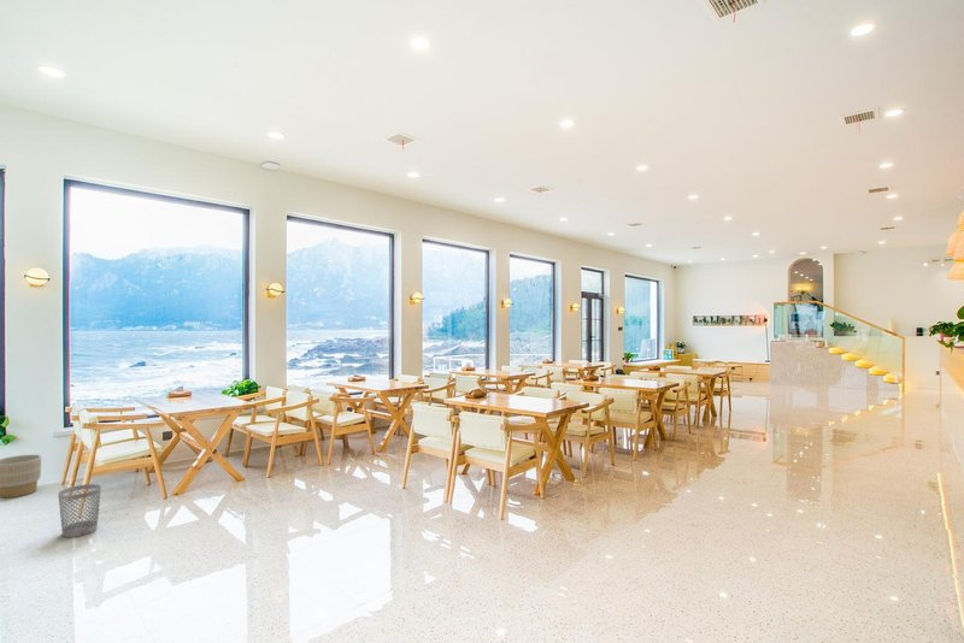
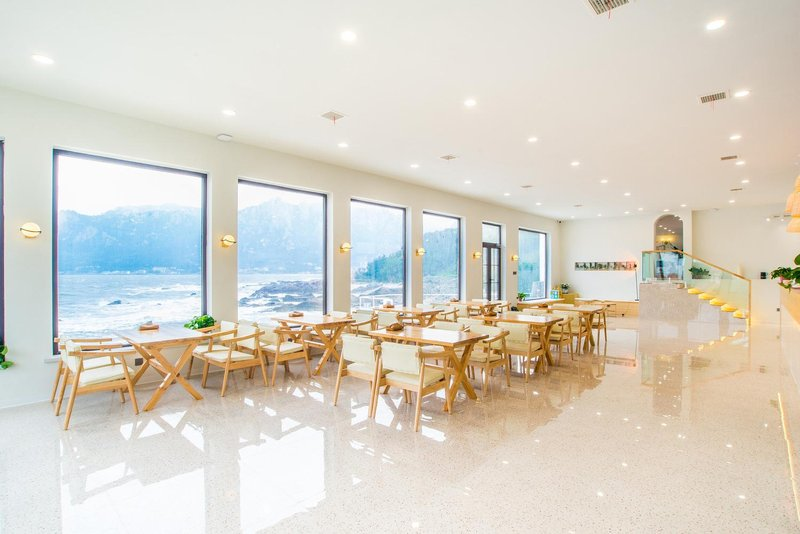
- planter [0,454,42,499]
- wastebasket [57,483,102,538]
